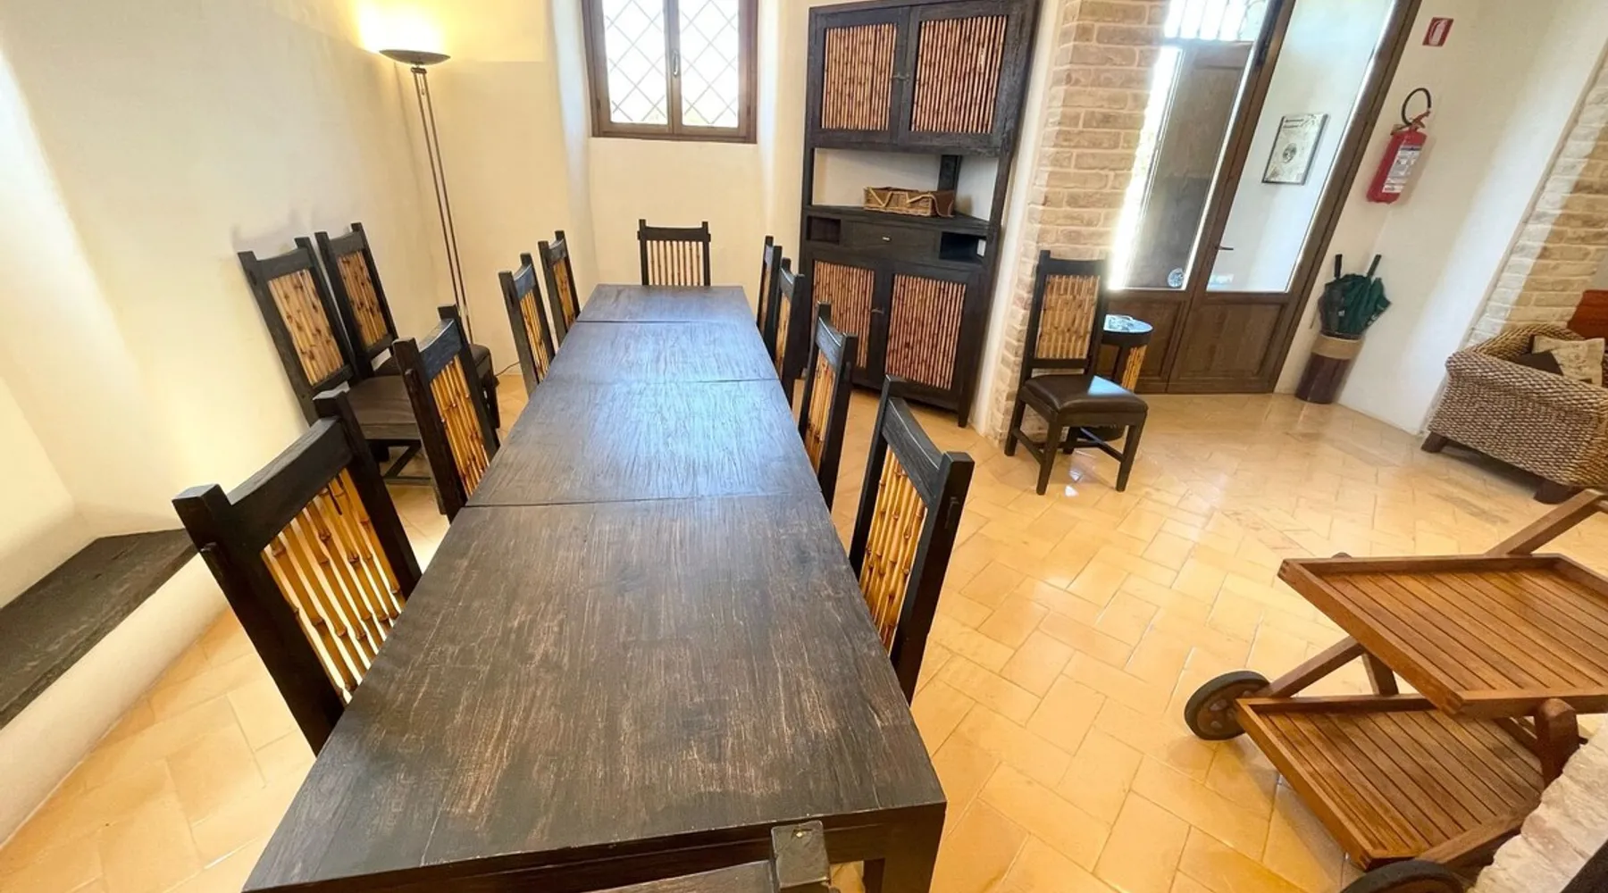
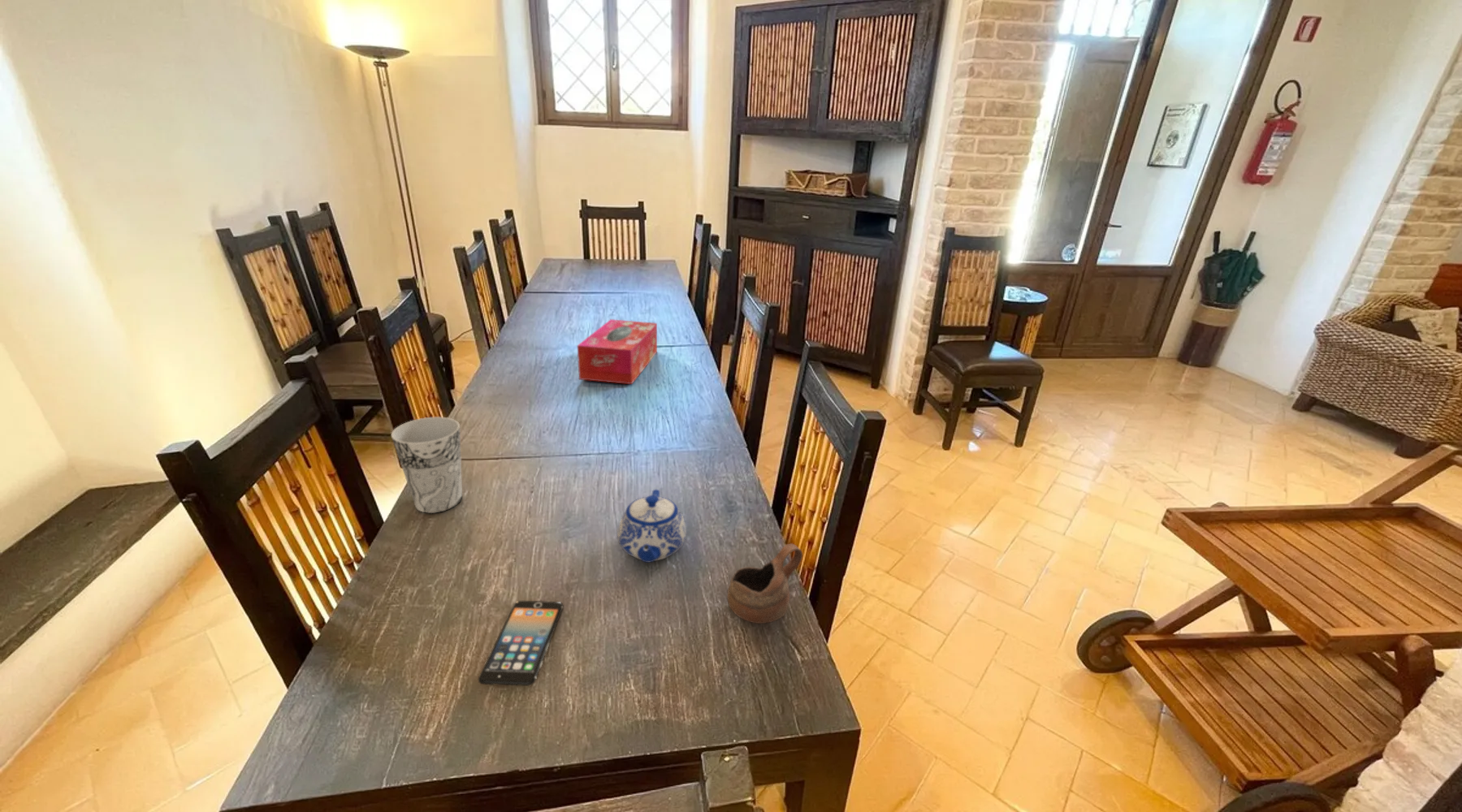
+ cup [726,542,803,624]
+ teapot [616,489,687,564]
+ tissue box [577,318,658,385]
+ cup [391,417,463,514]
+ smartphone [478,600,564,687]
